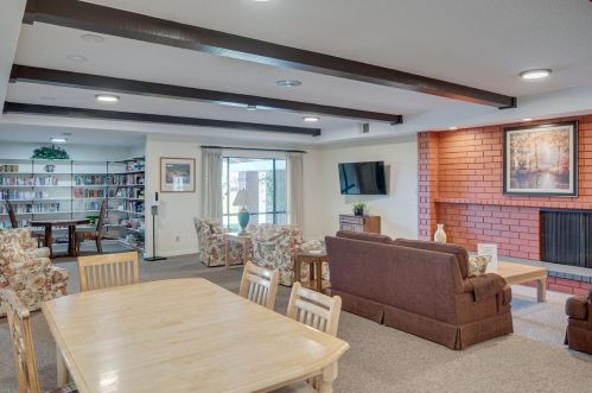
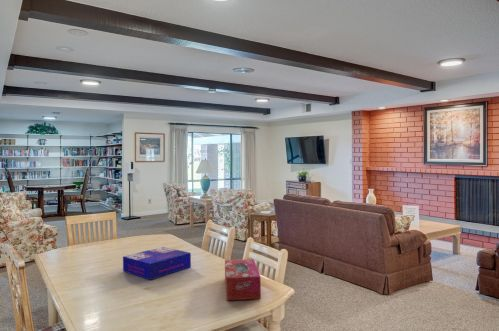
+ board game [122,246,192,281]
+ tissue box [224,258,262,301]
